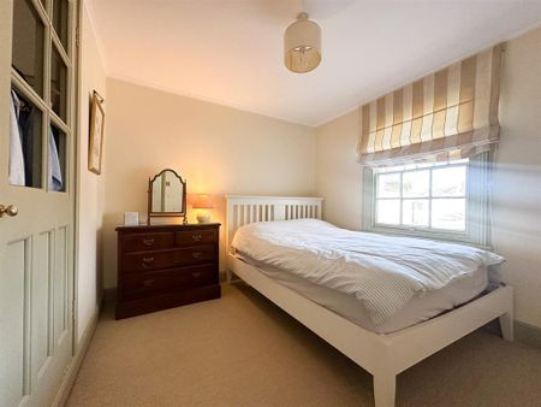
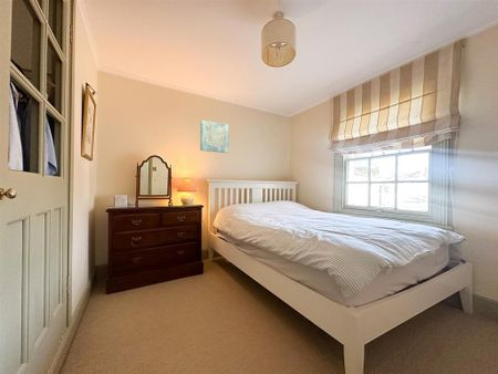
+ wall art [199,120,230,154]
